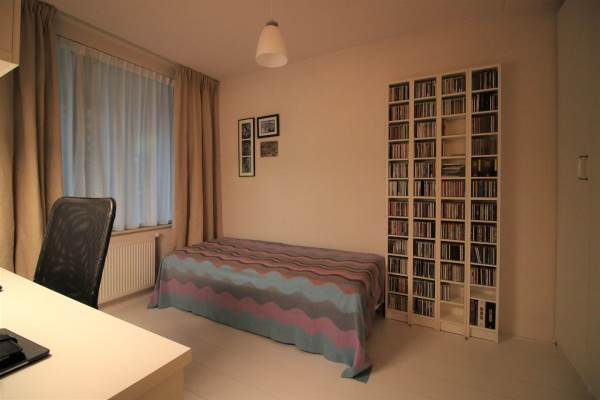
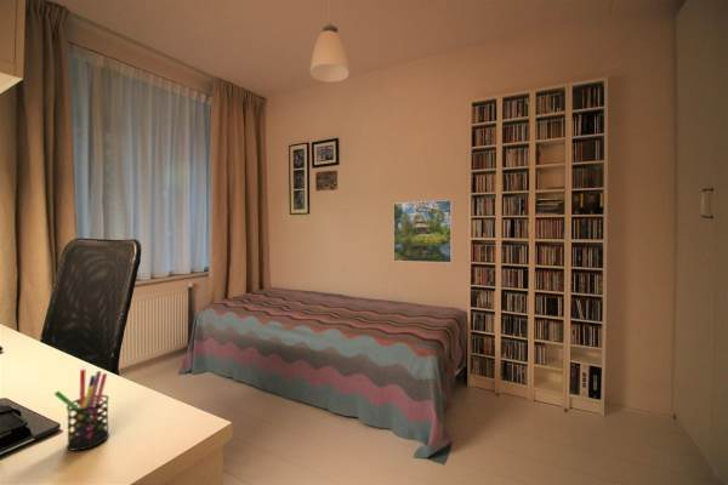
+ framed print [392,199,454,264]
+ pen holder [53,369,110,452]
